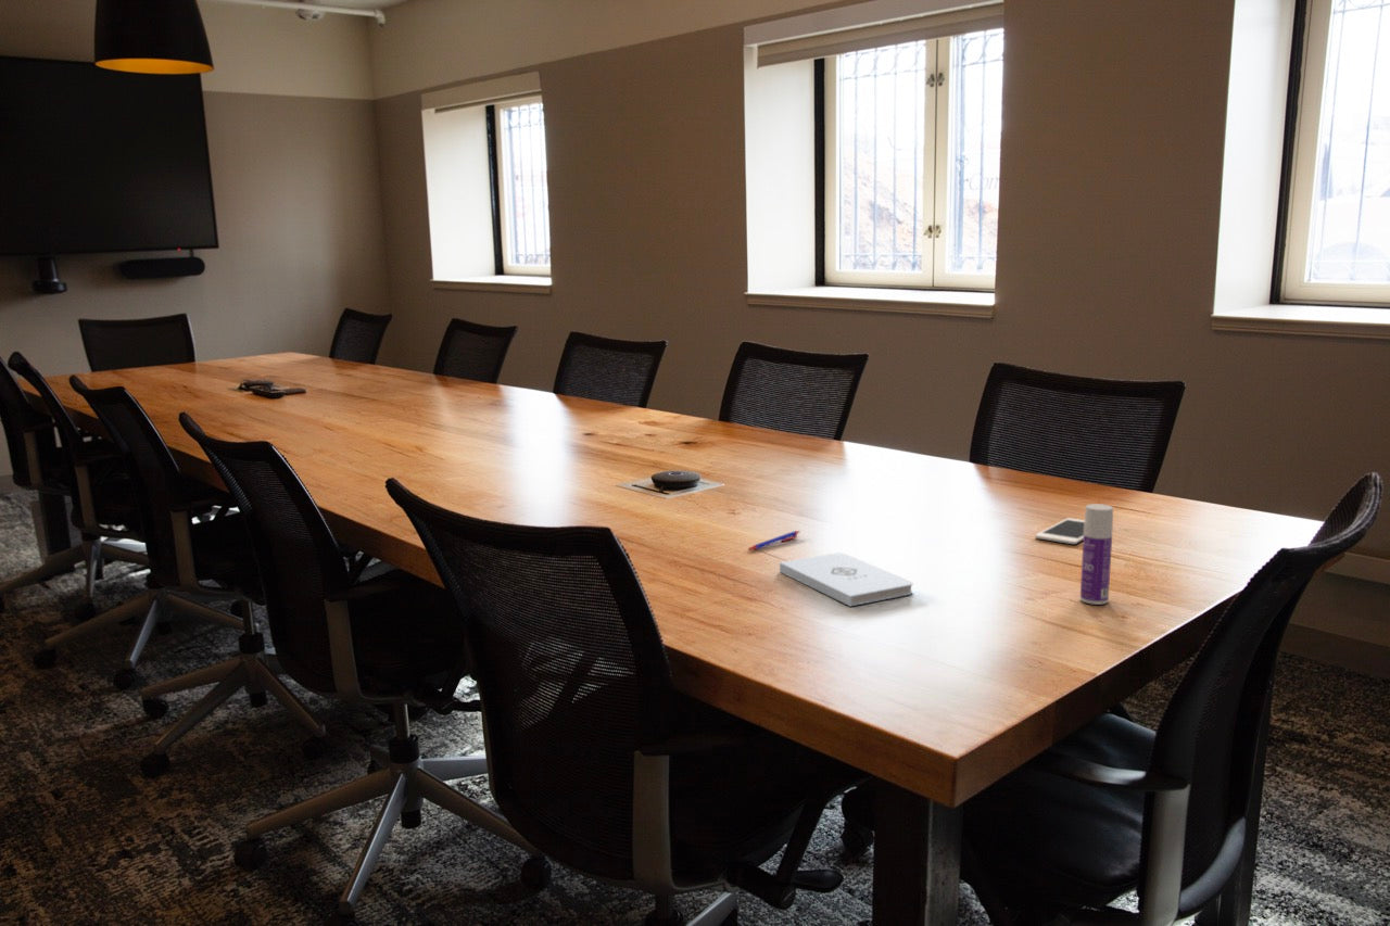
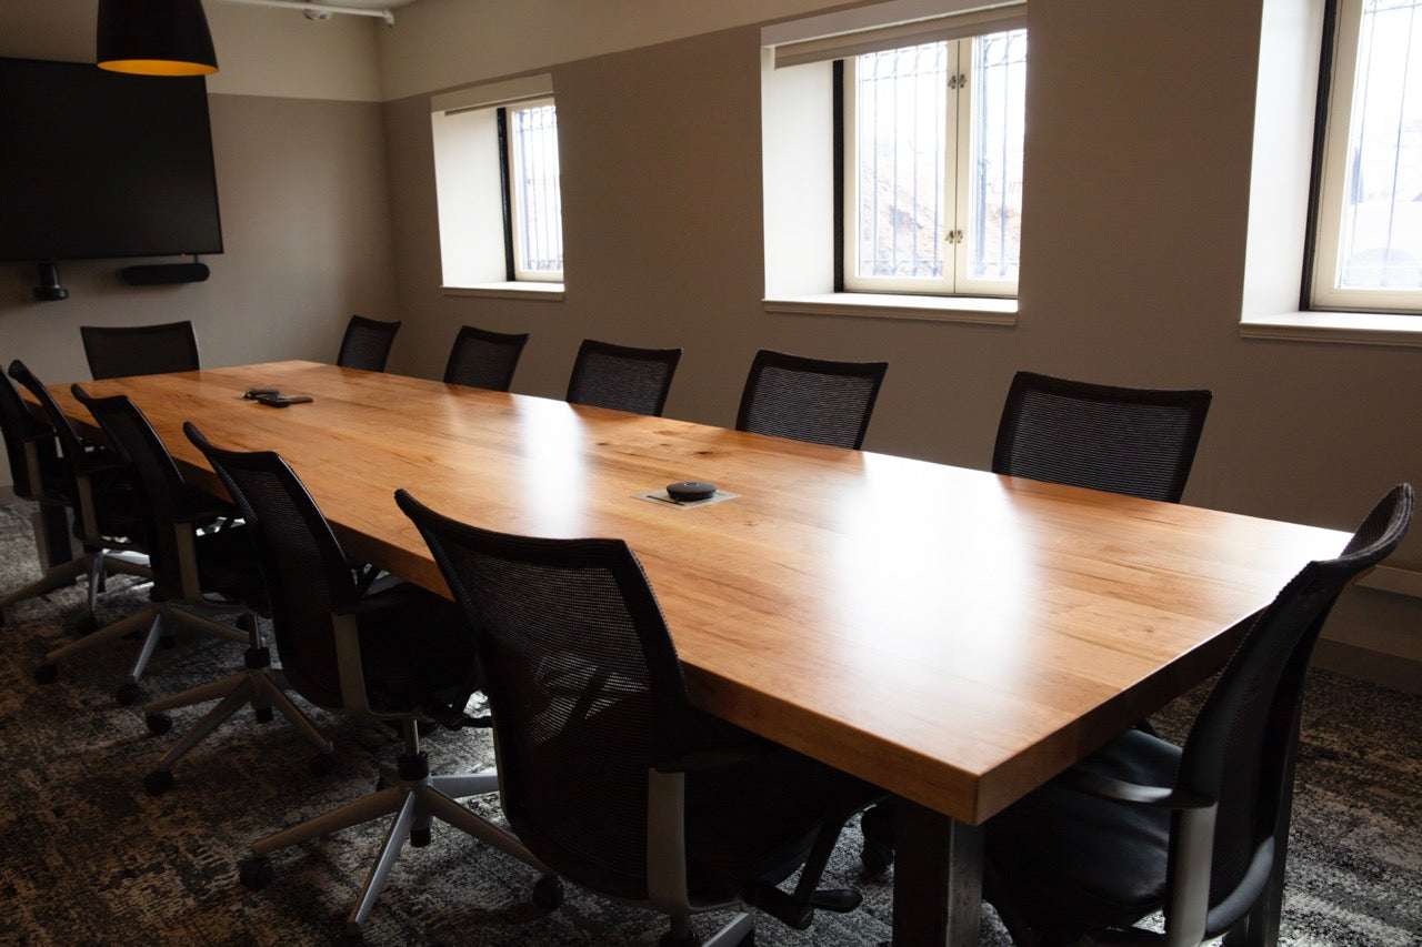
- bottle [1079,503,1114,606]
- cell phone [1034,517,1085,545]
- notepad [779,551,913,607]
- pen [746,530,800,551]
